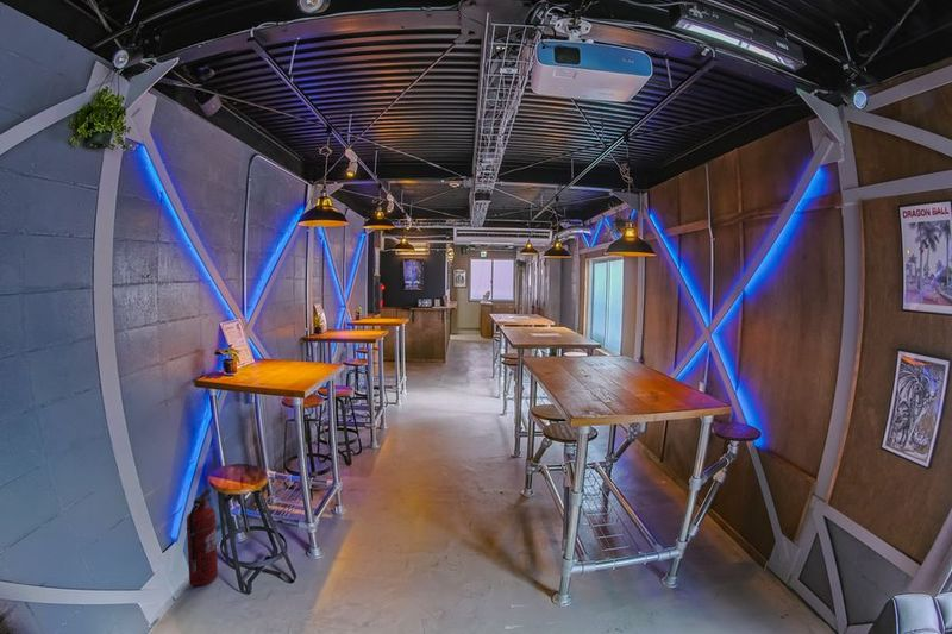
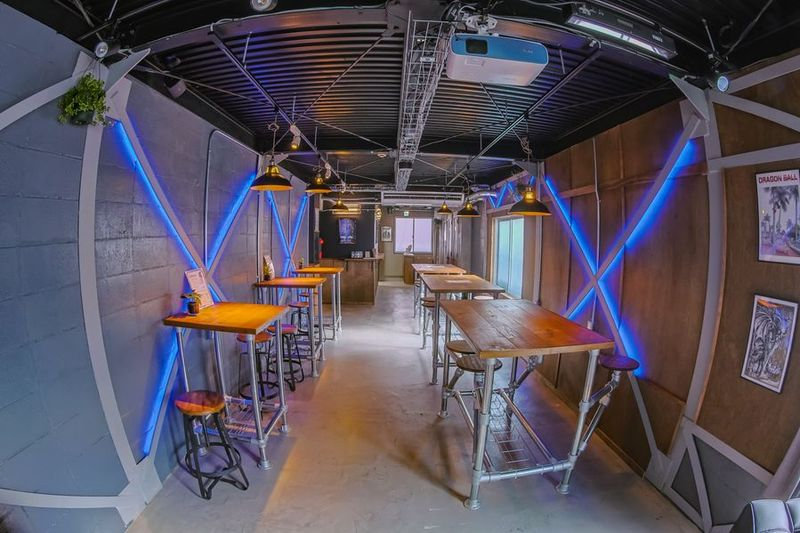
- fire extinguisher [186,488,219,588]
